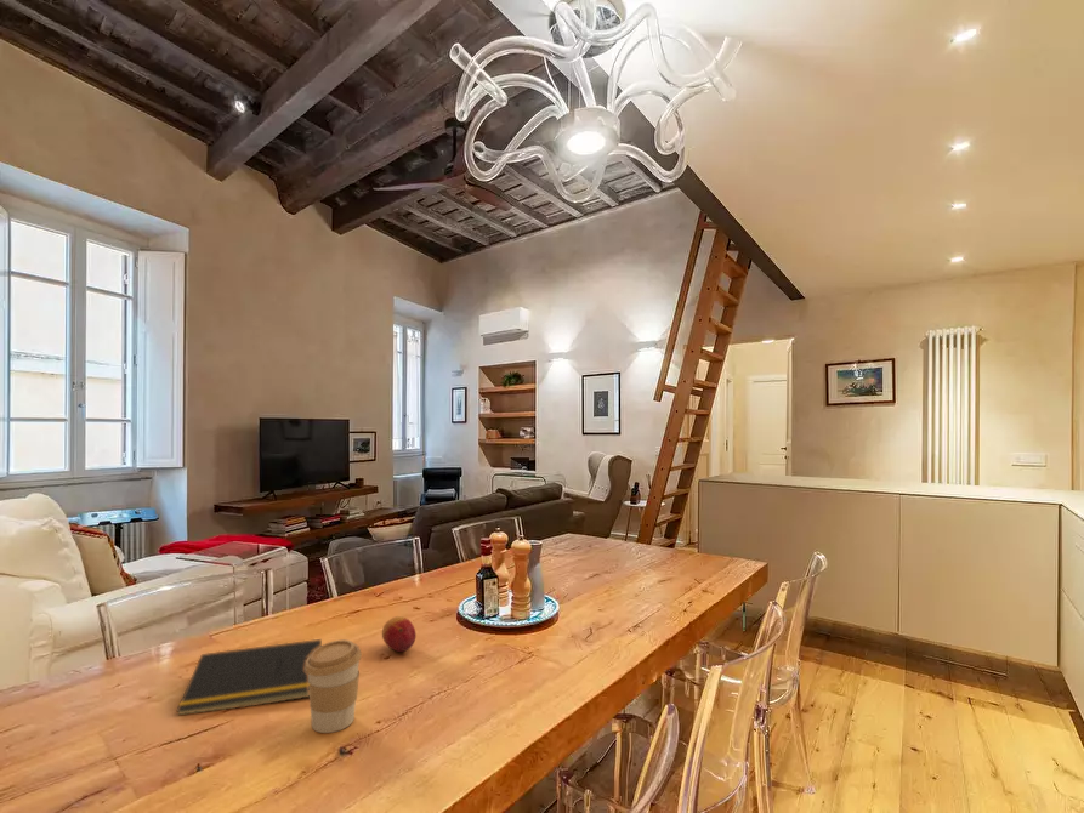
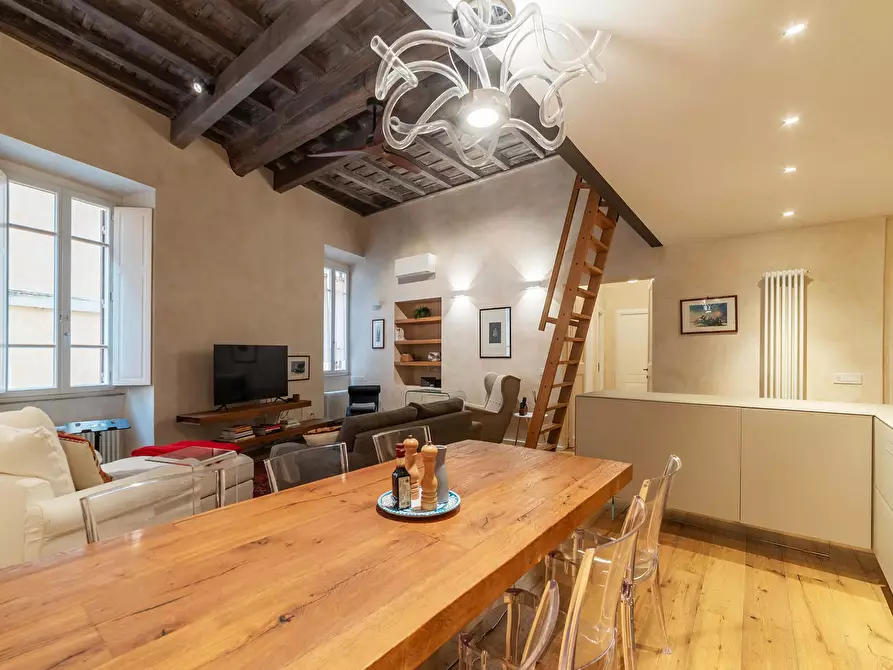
- fruit [381,615,418,653]
- notepad [175,638,323,716]
- coffee cup [305,638,363,734]
